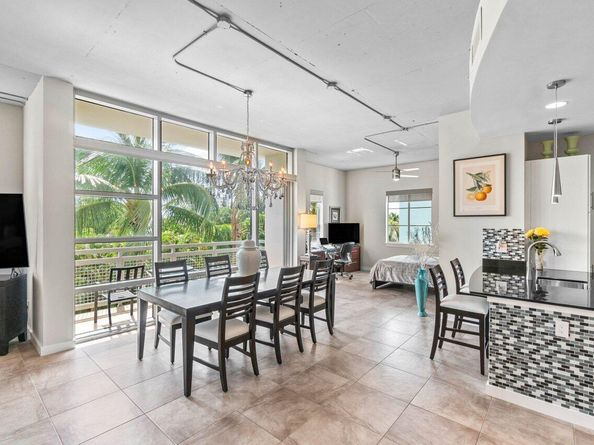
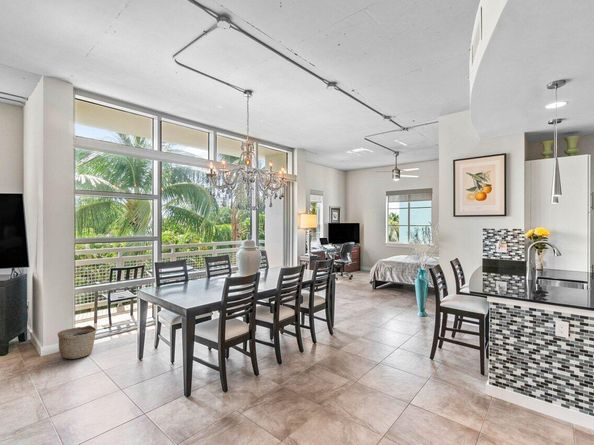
+ basket [56,324,97,360]
